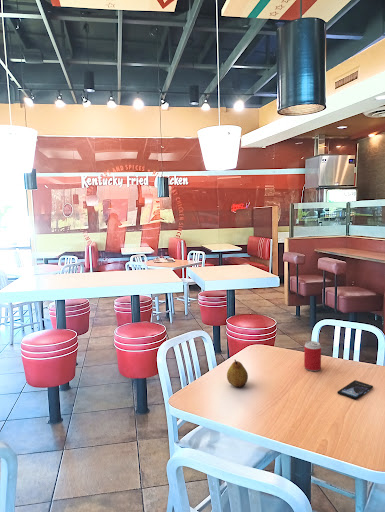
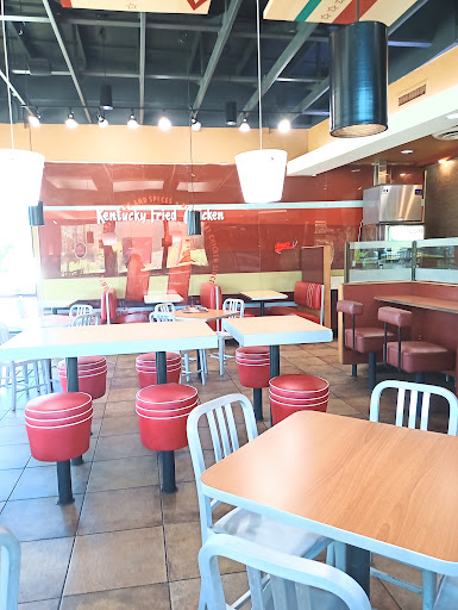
- fruit [226,359,249,388]
- smartphone [336,379,374,401]
- beverage can [303,340,322,372]
